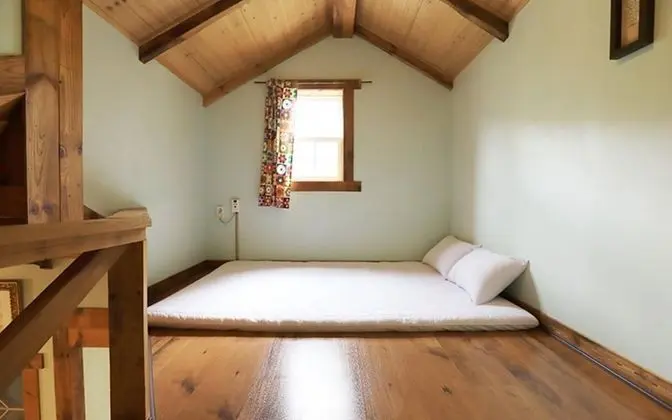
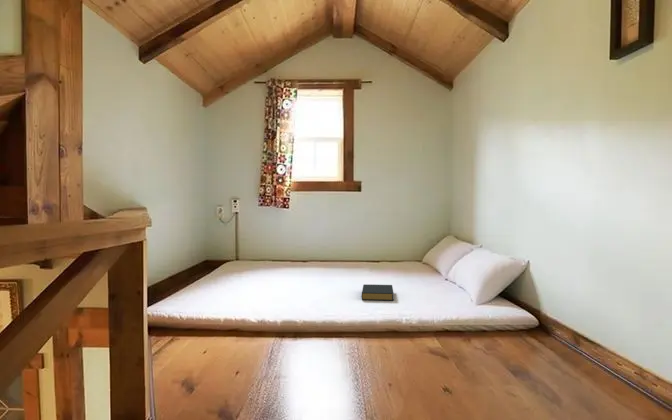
+ hardback book [361,284,394,302]
